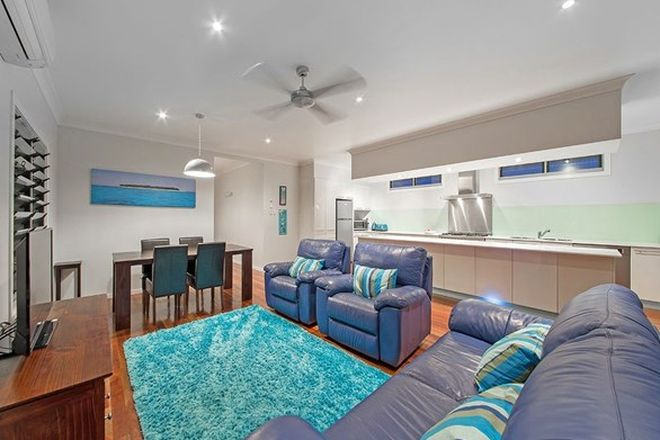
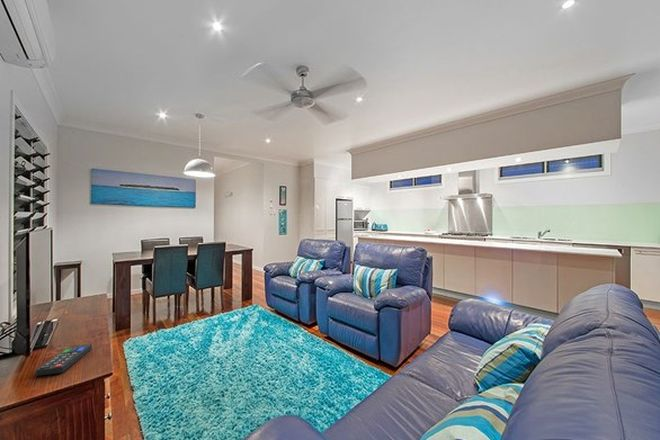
+ remote control [35,343,93,377]
